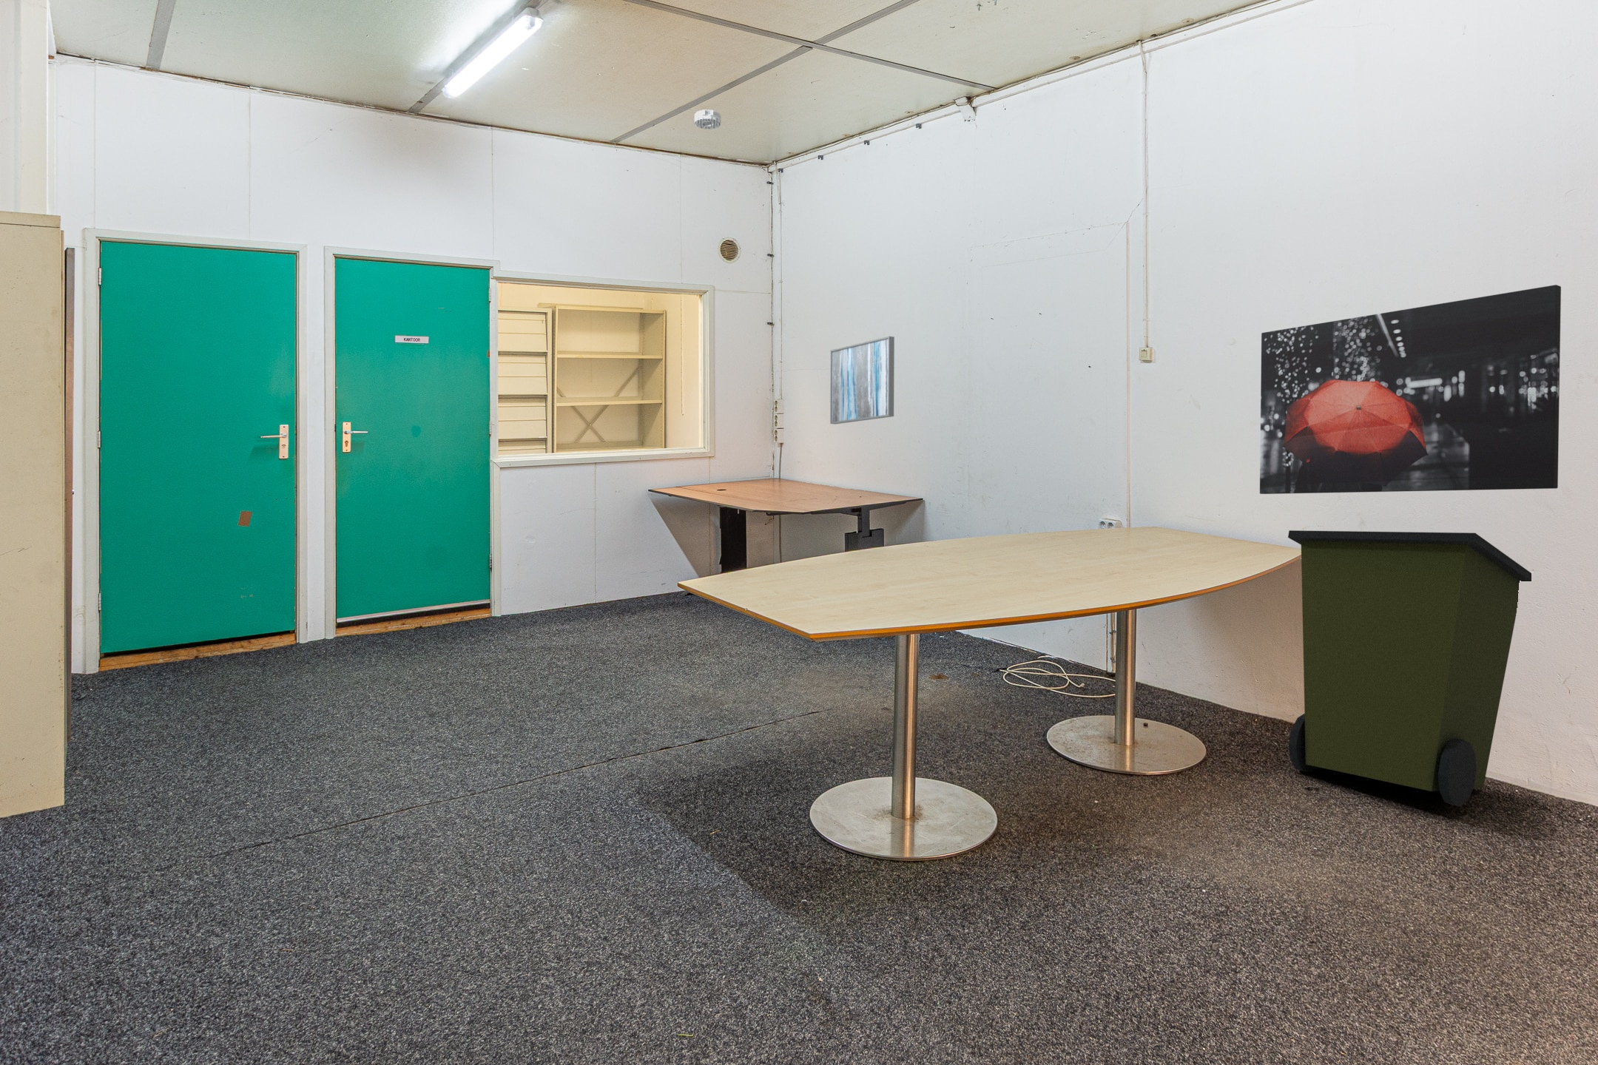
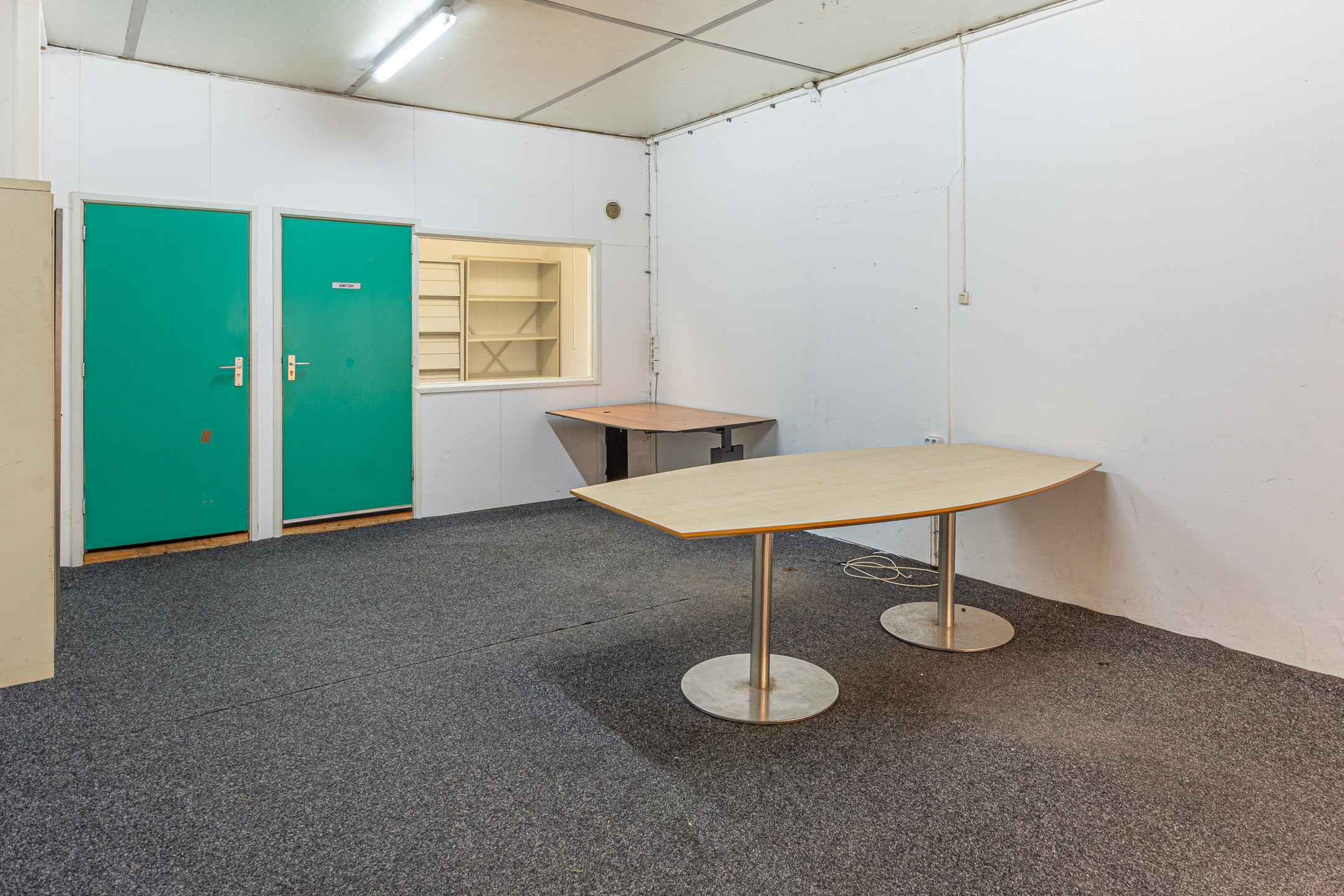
- smoke detector [694,108,722,131]
- wall art [1259,284,1562,494]
- trash can [1288,530,1531,807]
- wall art [830,335,895,426]
